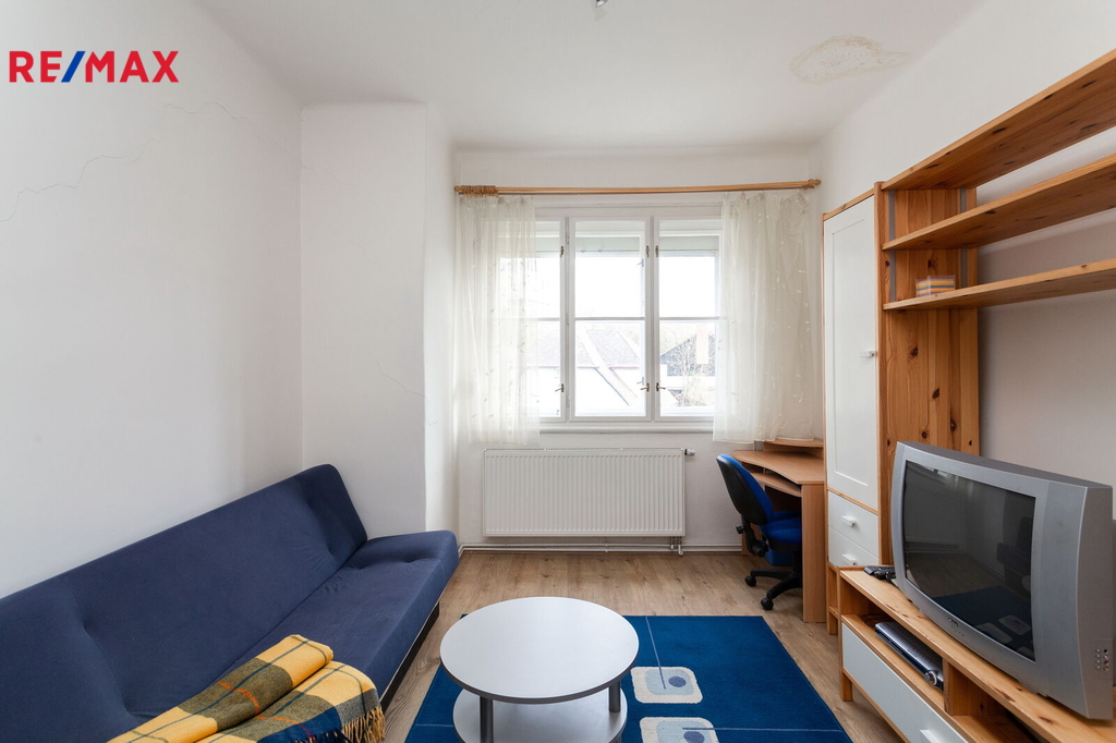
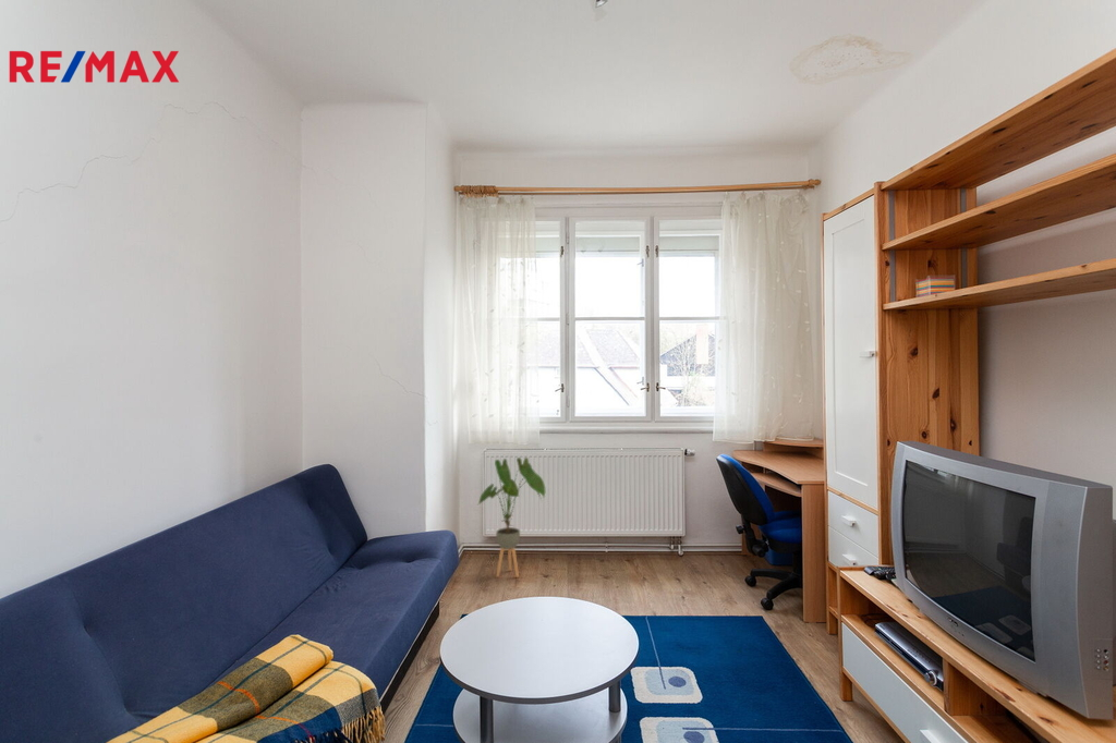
+ house plant [477,456,546,578]
